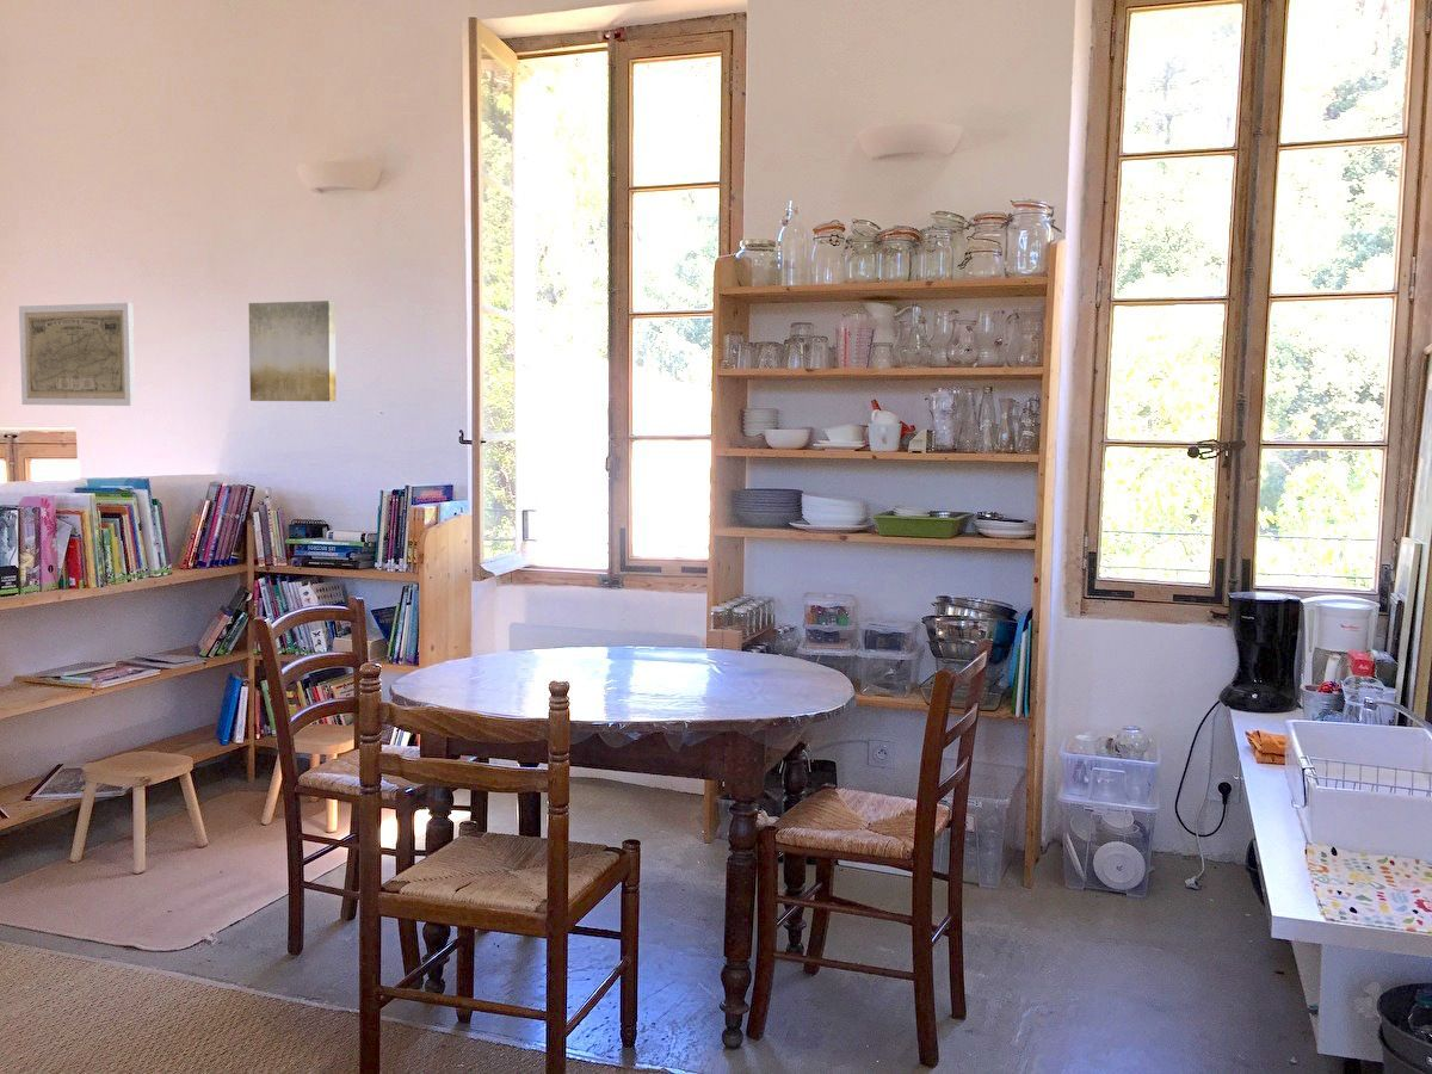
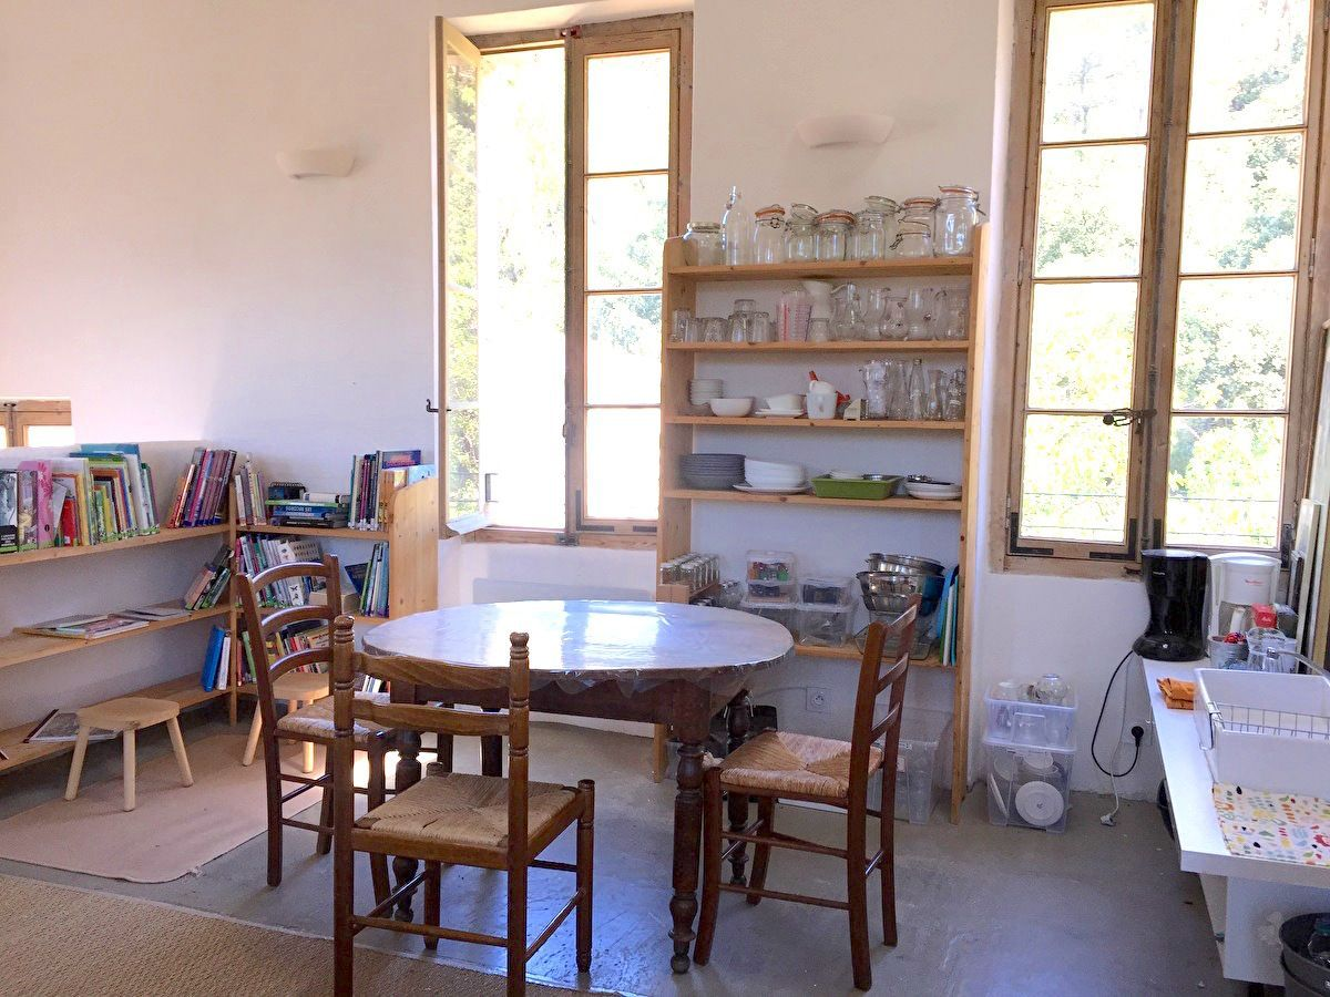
- wall art [248,300,337,402]
- map [18,302,136,407]
